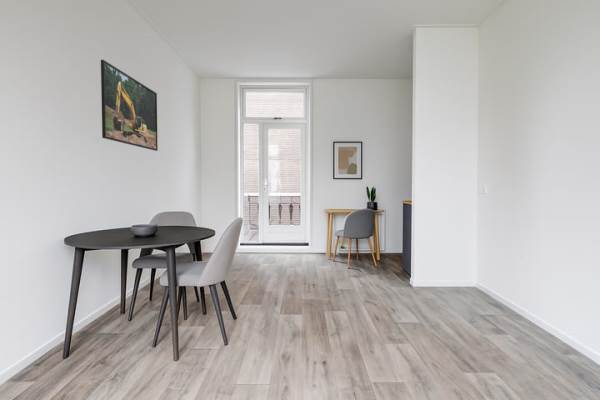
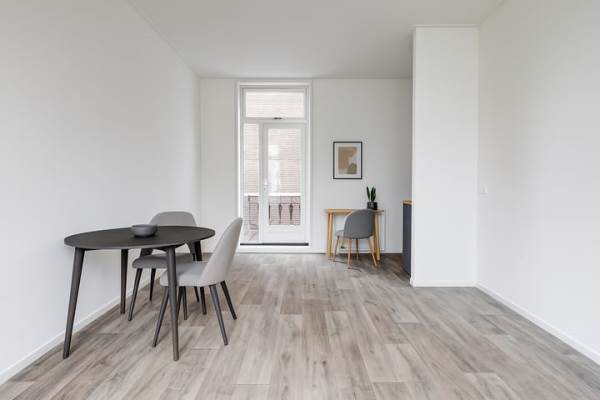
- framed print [100,59,159,152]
